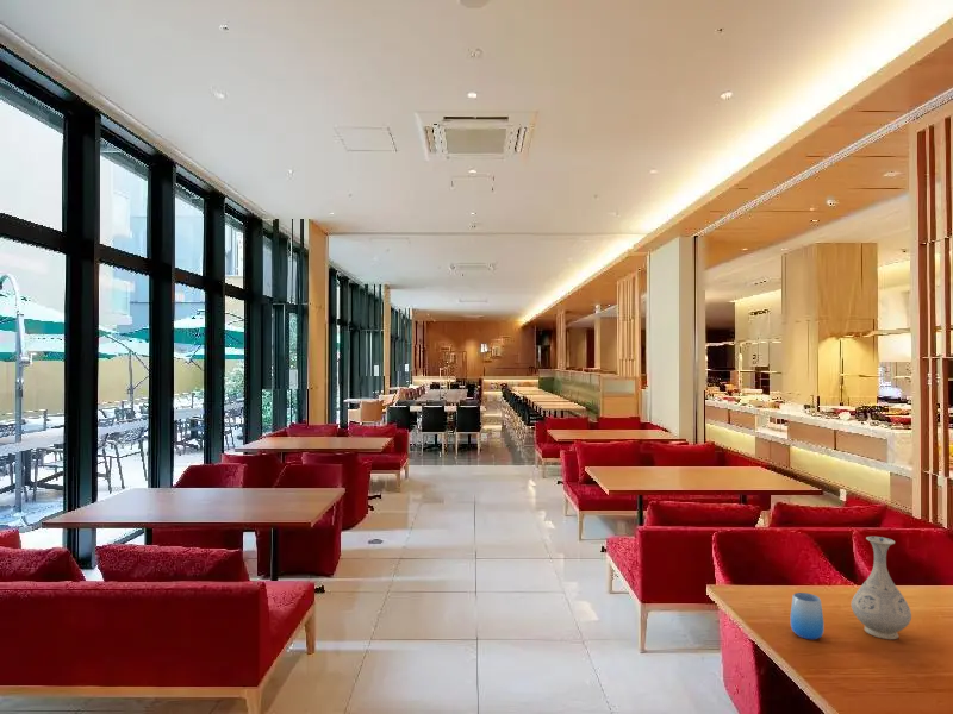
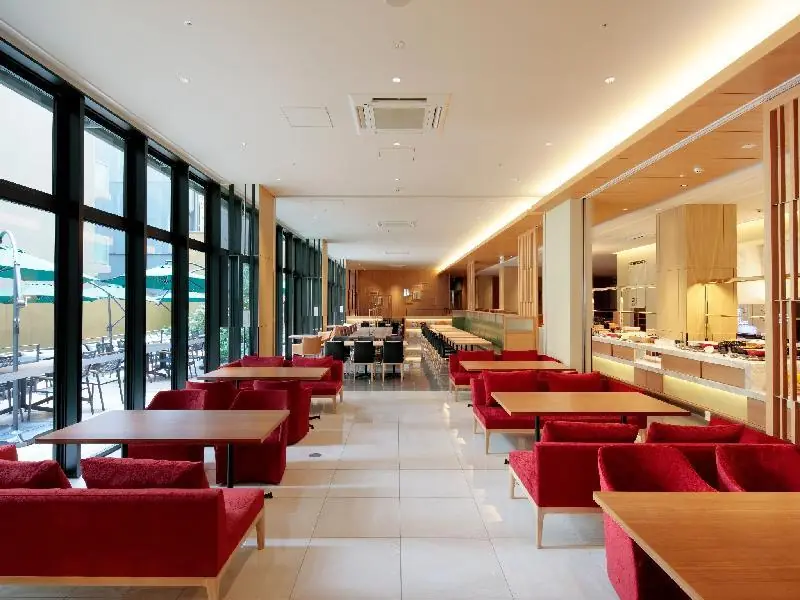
- vase [851,536,912,640]
- cup [789,591,826,640]
